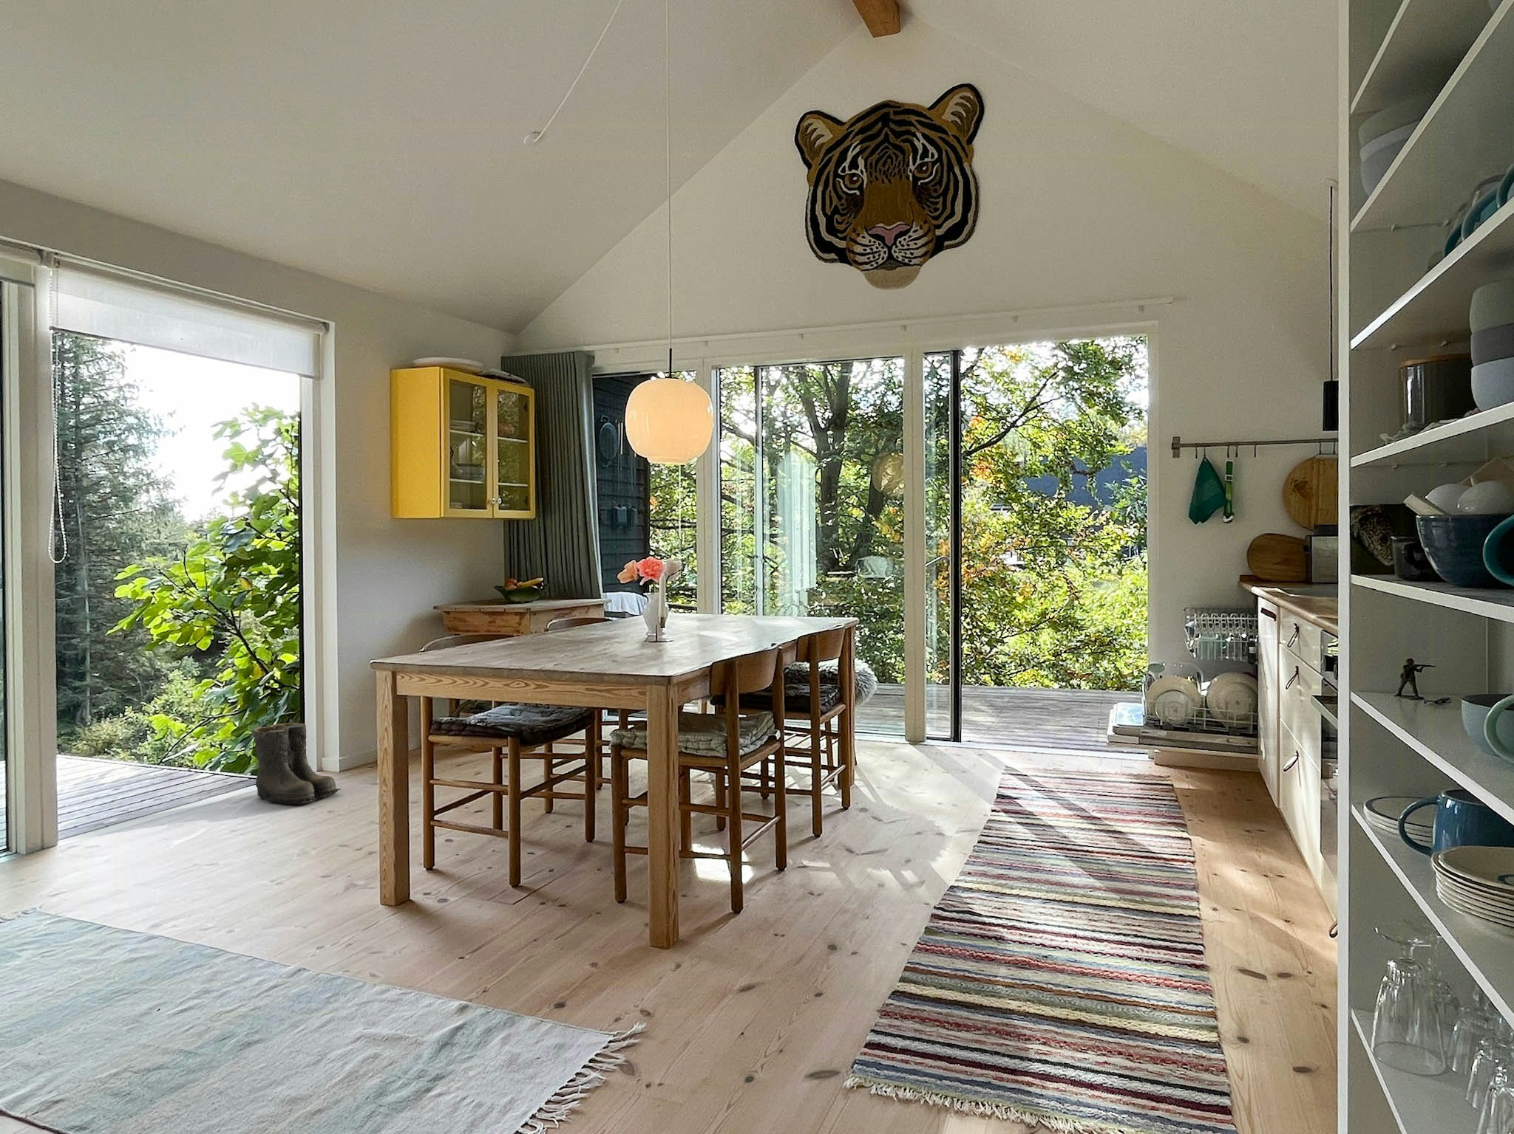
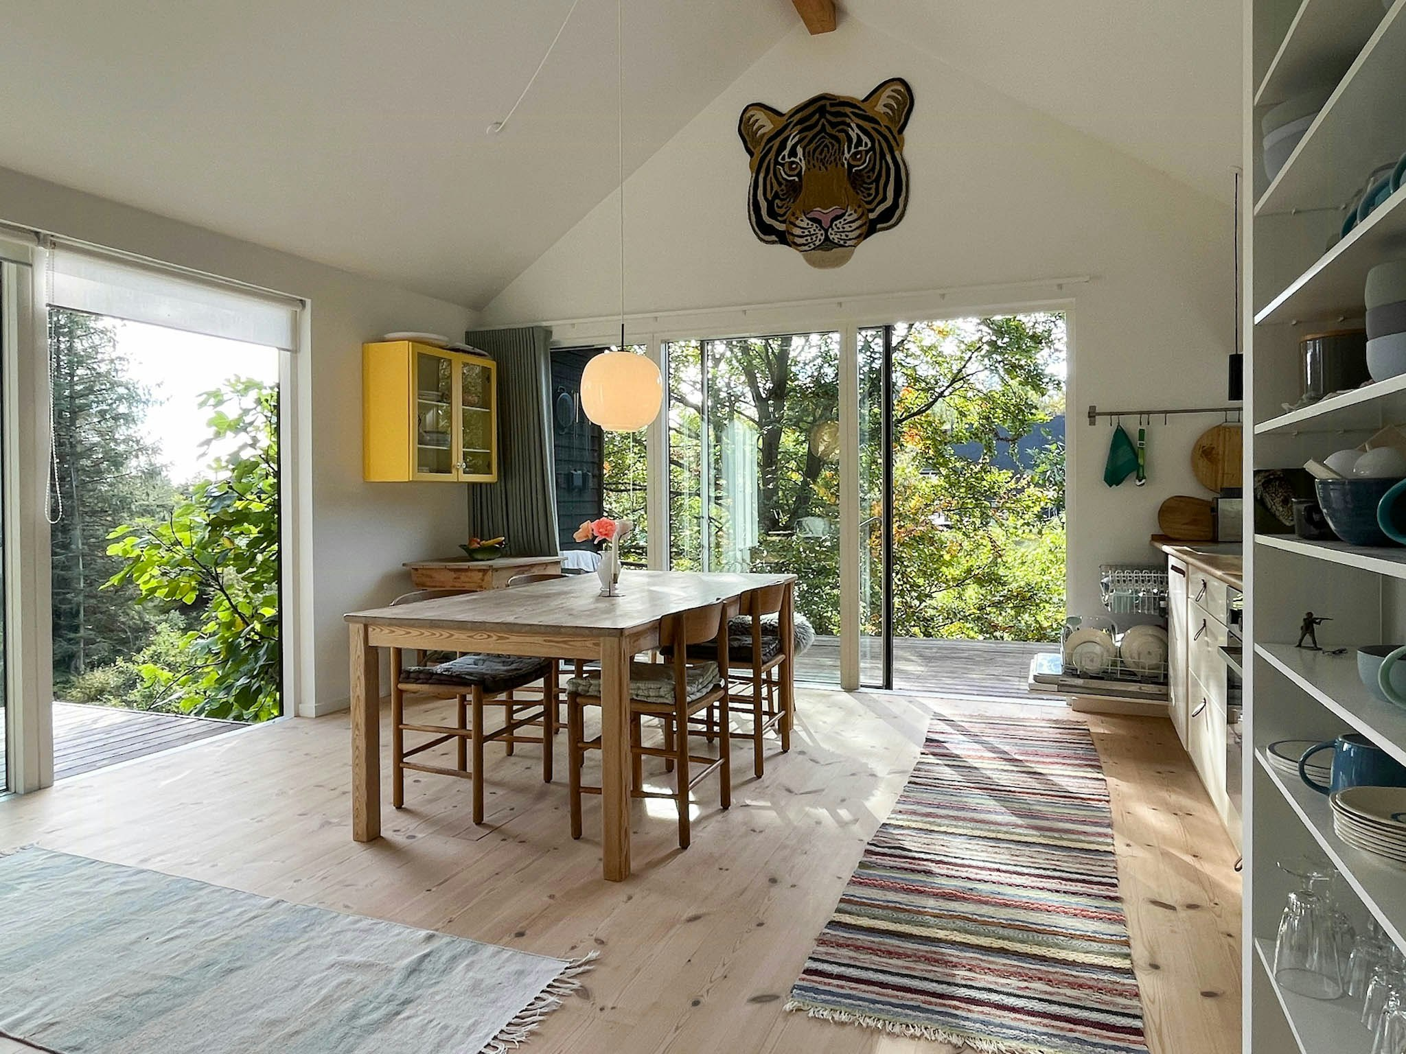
- boots [252,722,341,805]
